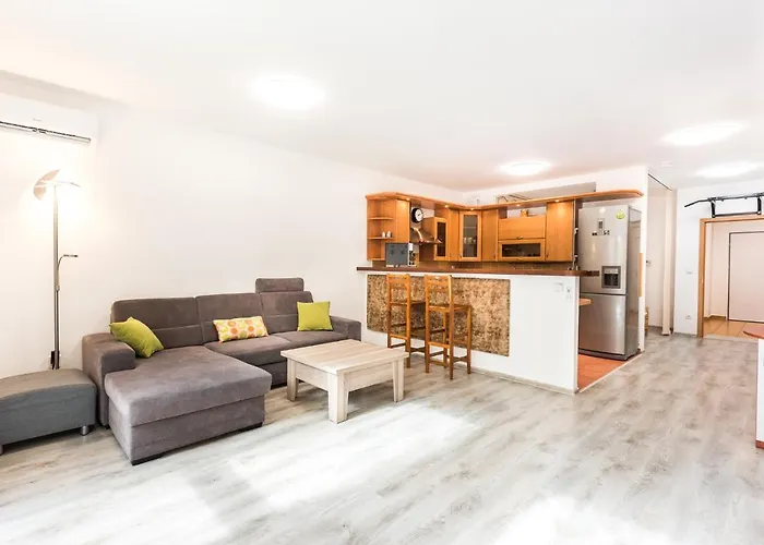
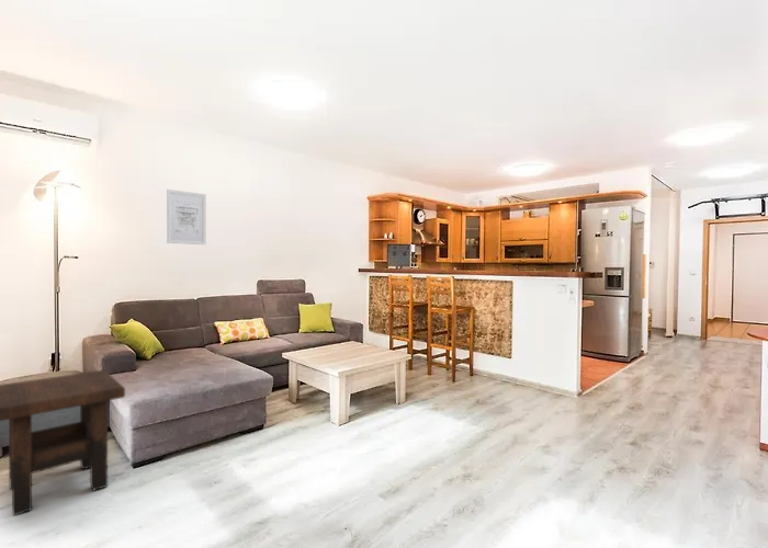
+ wall art [166,189,207,246]
+ side table [0,369,126,516]
